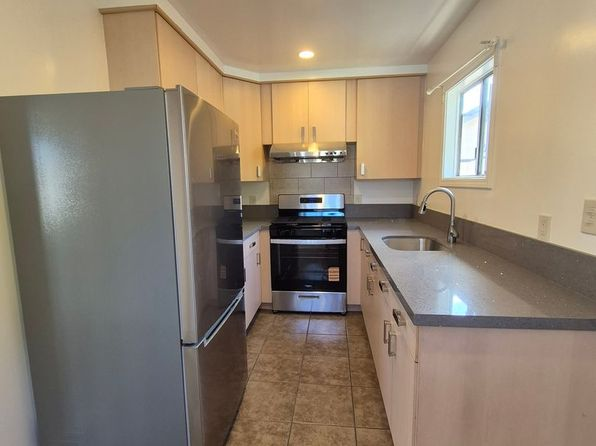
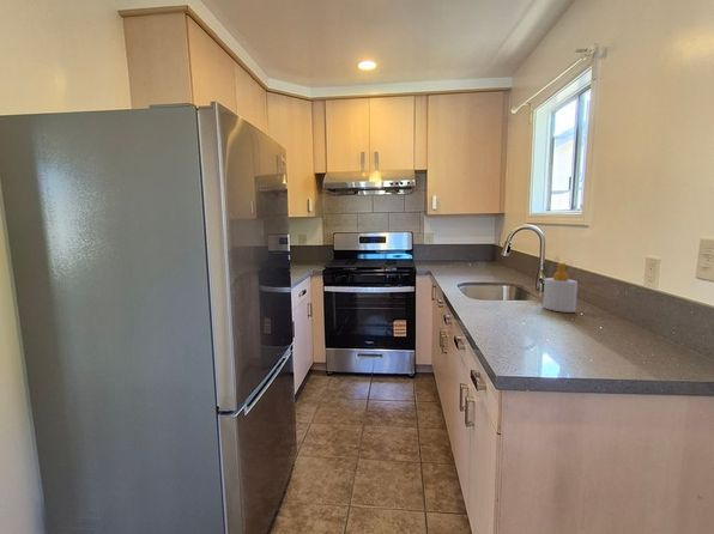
+ soap bottle [541,262,579,314]
